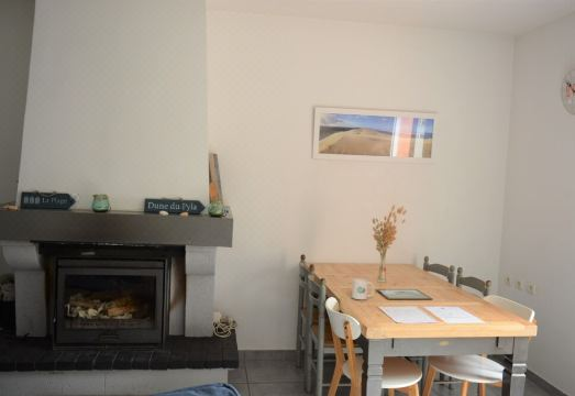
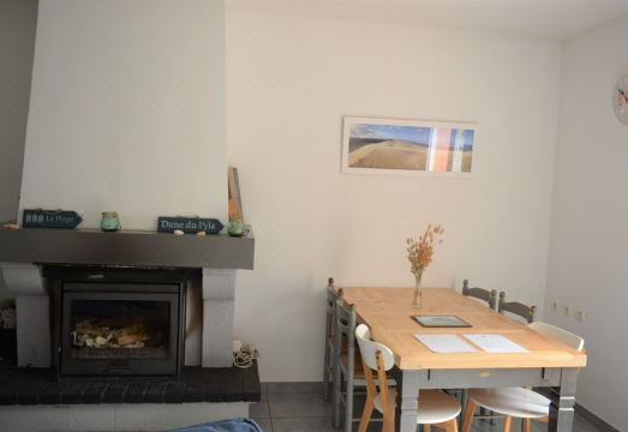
- mug [351,278,375,300]
